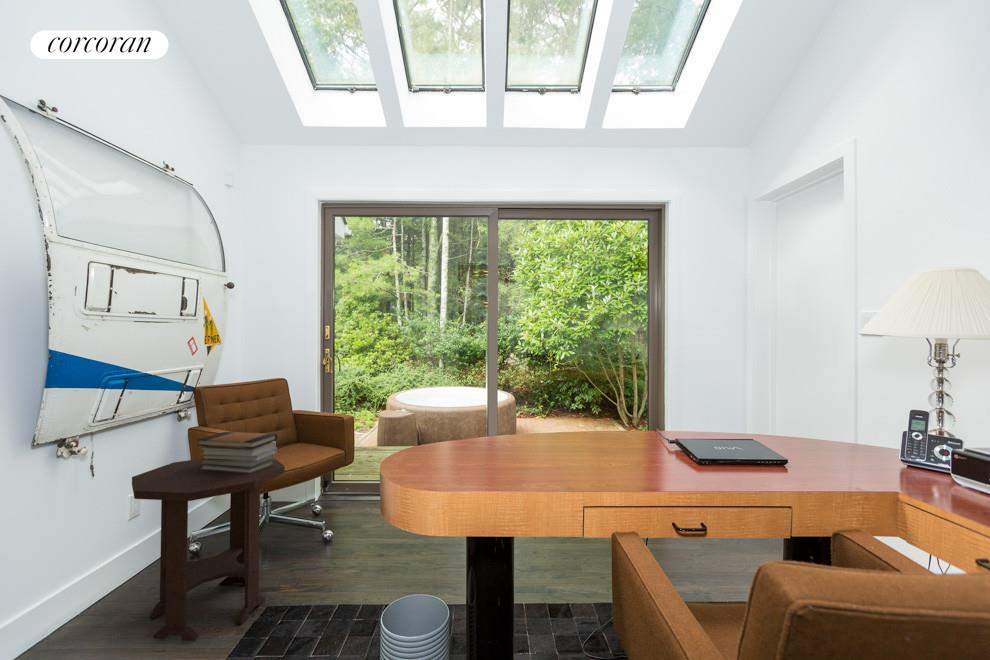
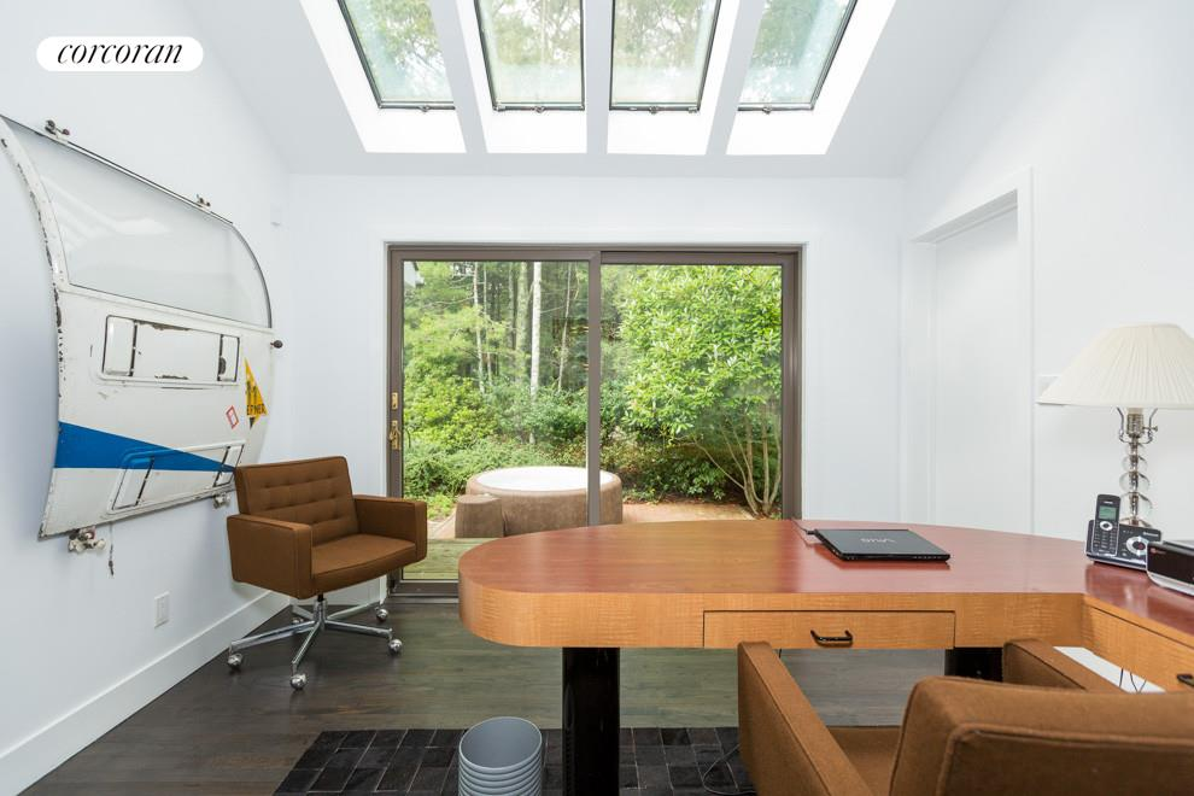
- side table [131,457,286,642]
- book stack [196,431,278,474]
